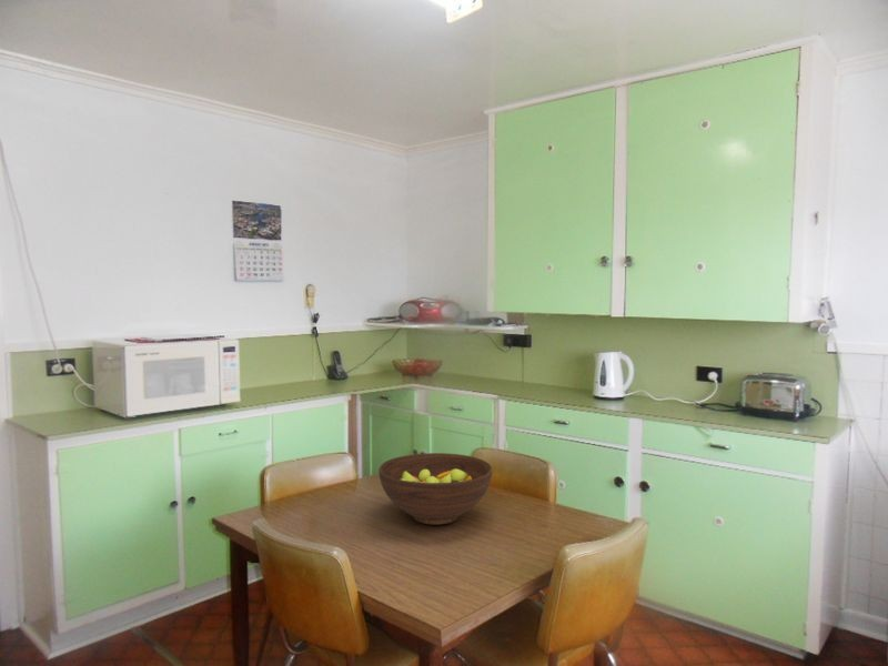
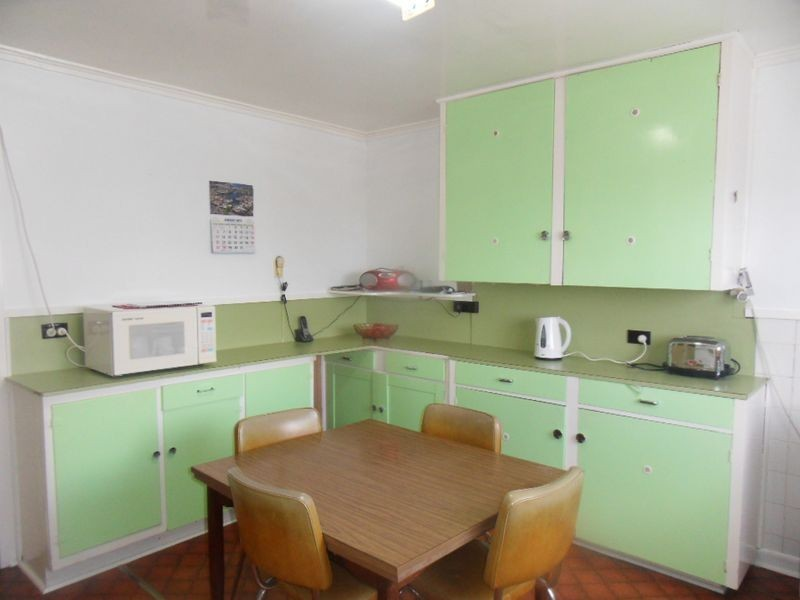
- fruit bowl [377,452,494,526]
